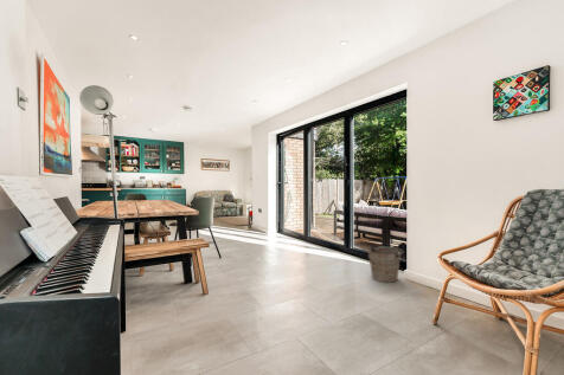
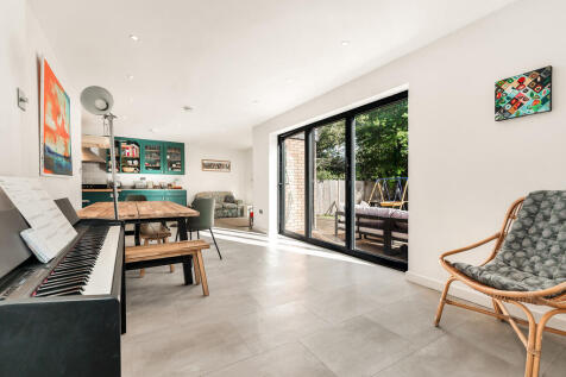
- bucket [367,246,405,284]
